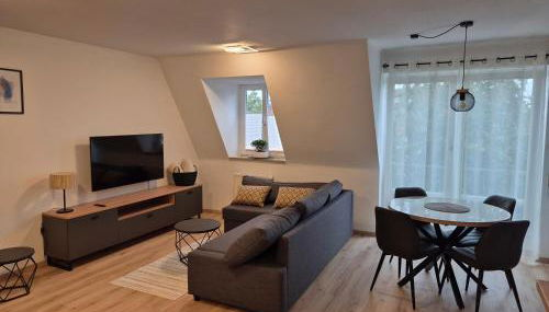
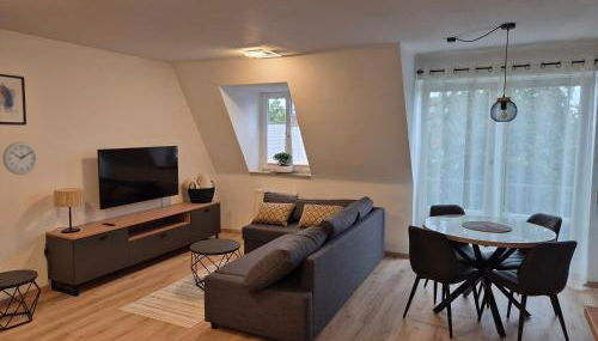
+ wall clock [2,141,38,176]
